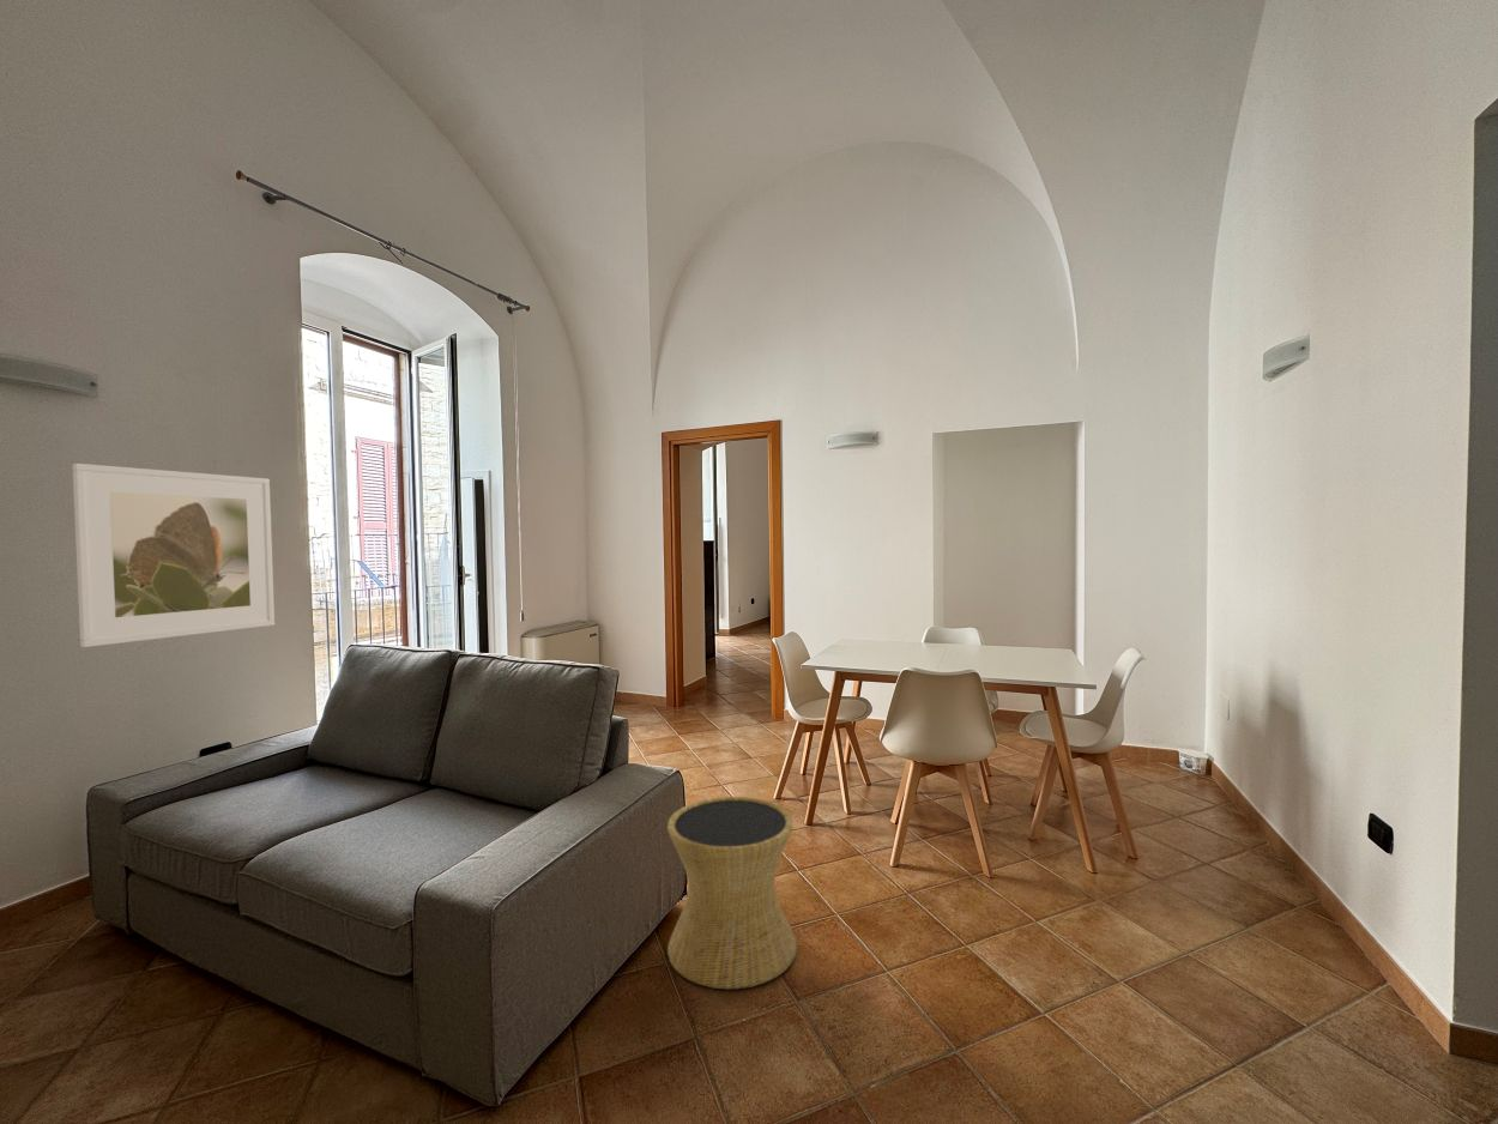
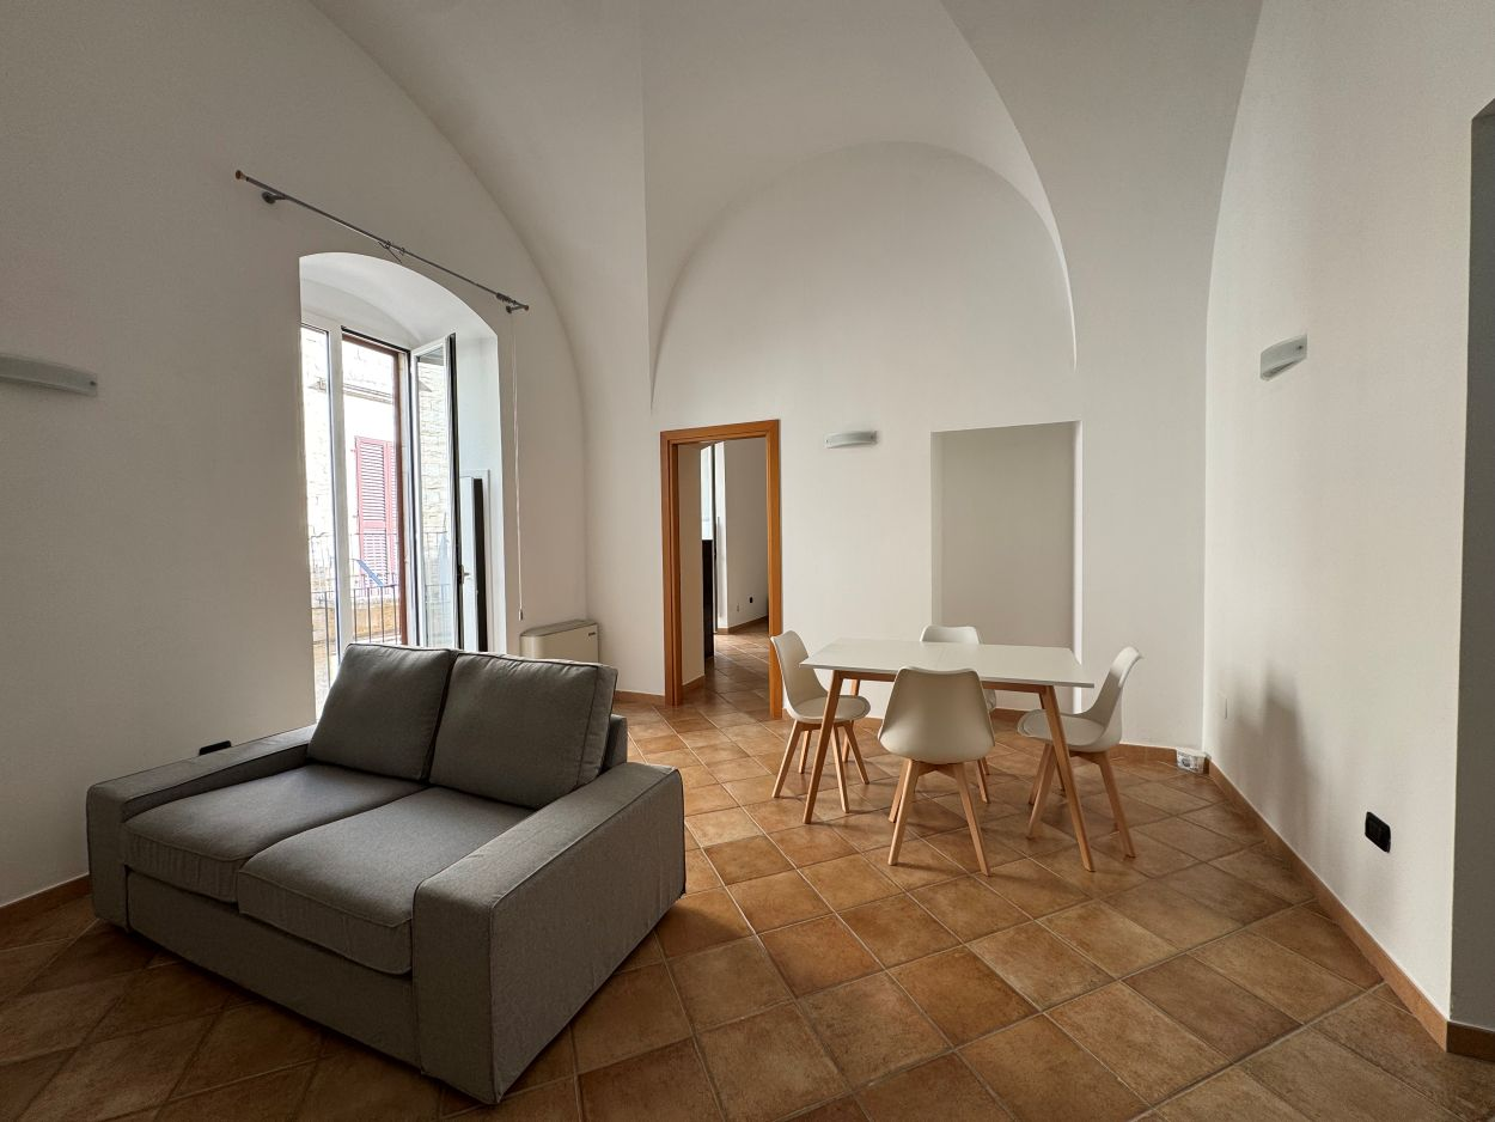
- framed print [72,463,276,648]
- side table [666,796,798,990]
